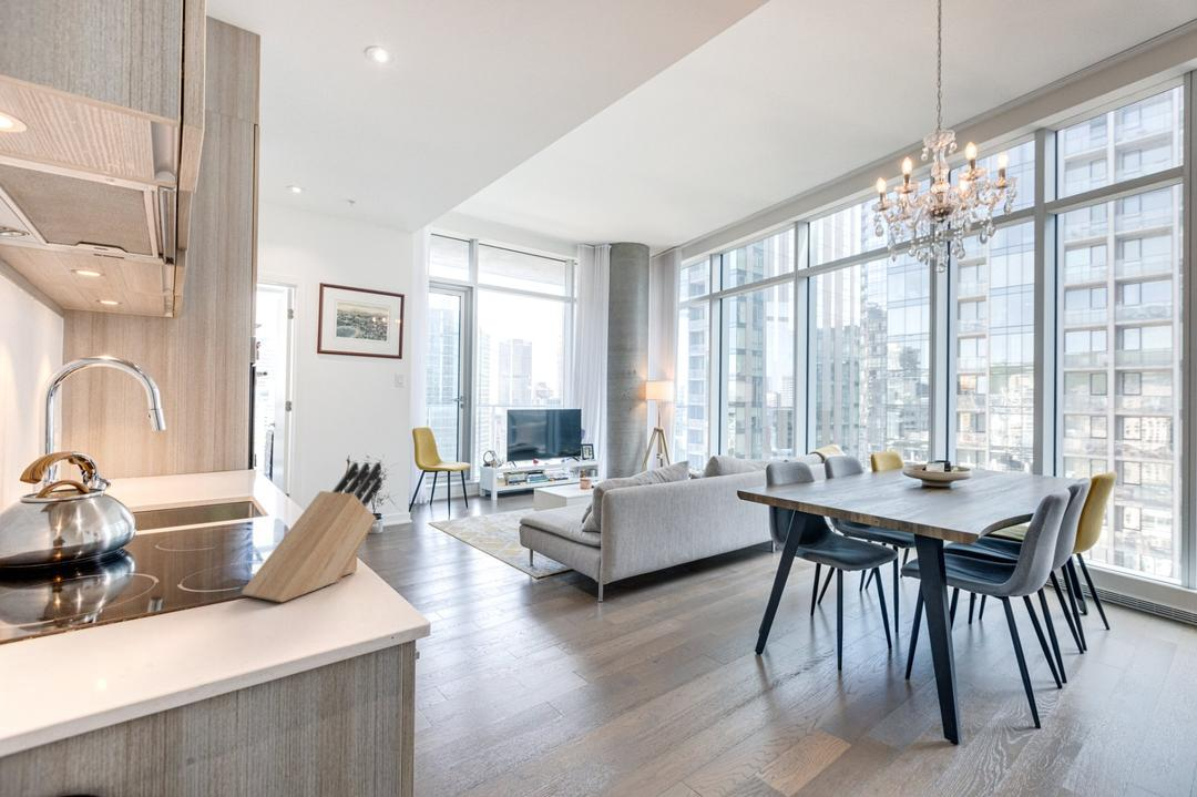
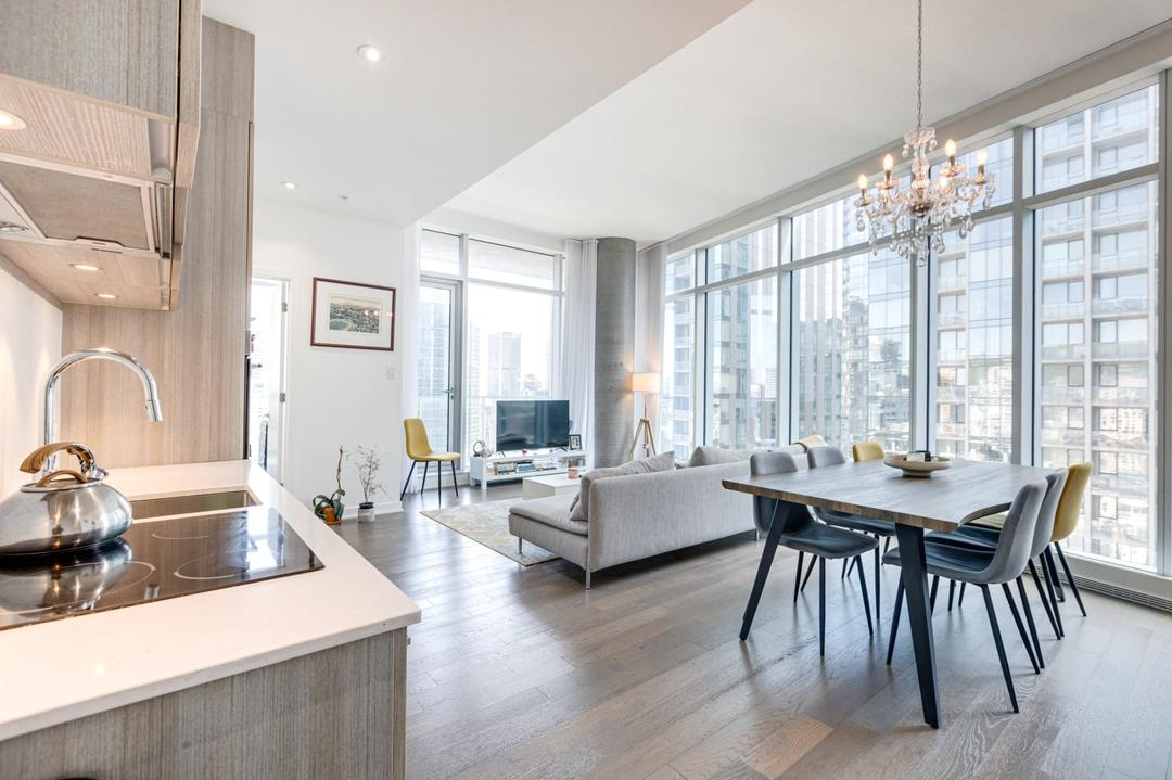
- knife block [241,461,383,603]
